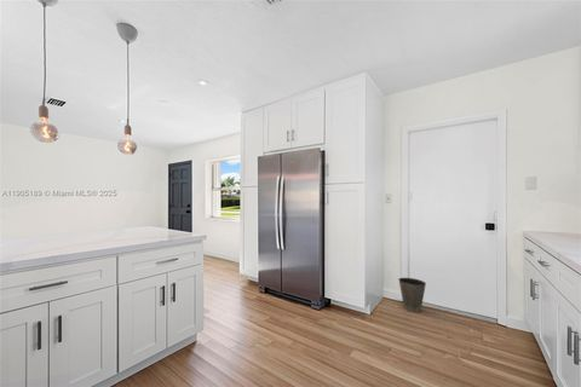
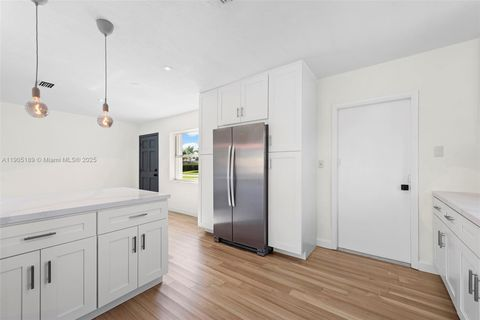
- waste basket [398,277,427,313]
